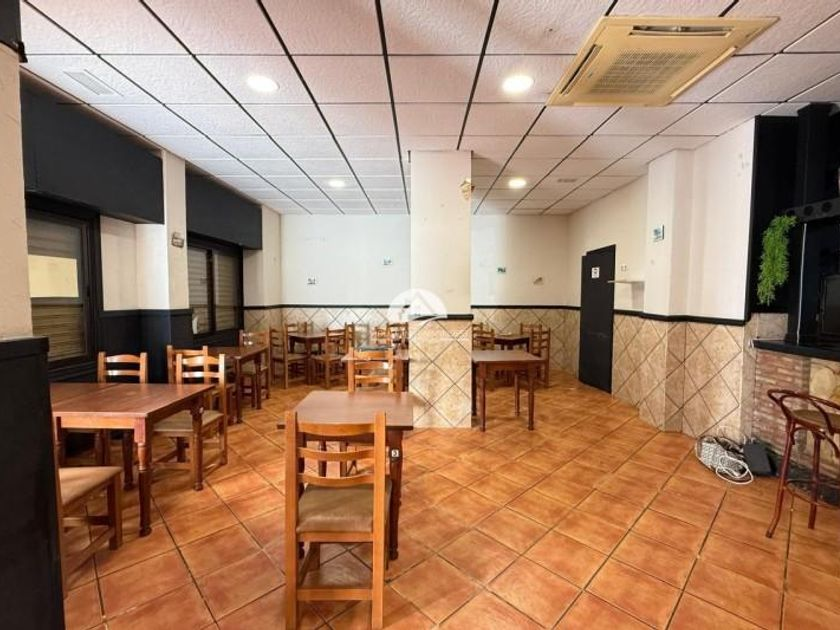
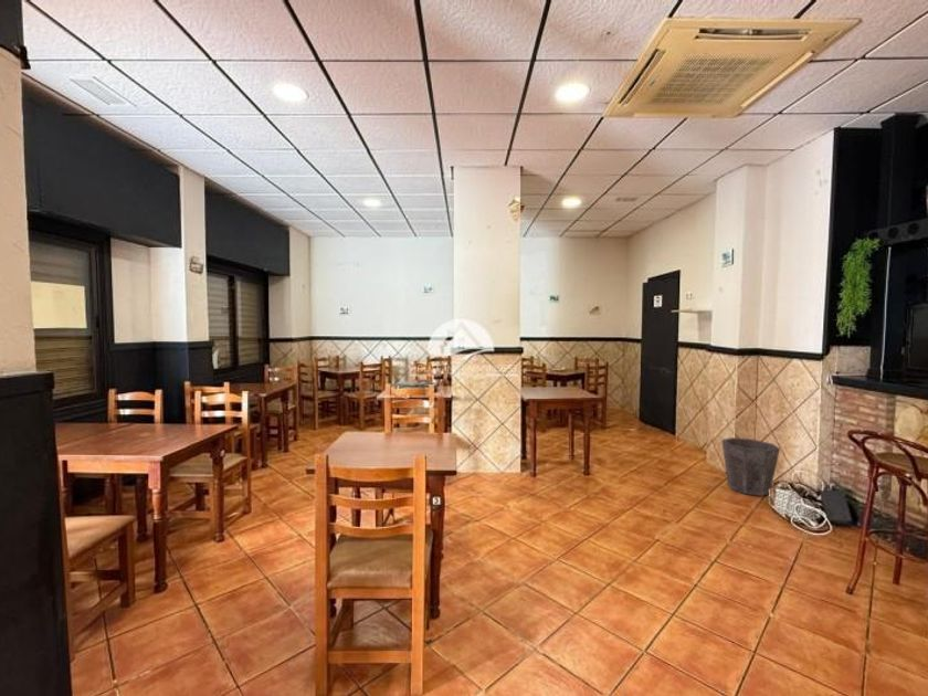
+ waste bin [720,436,781,497]
